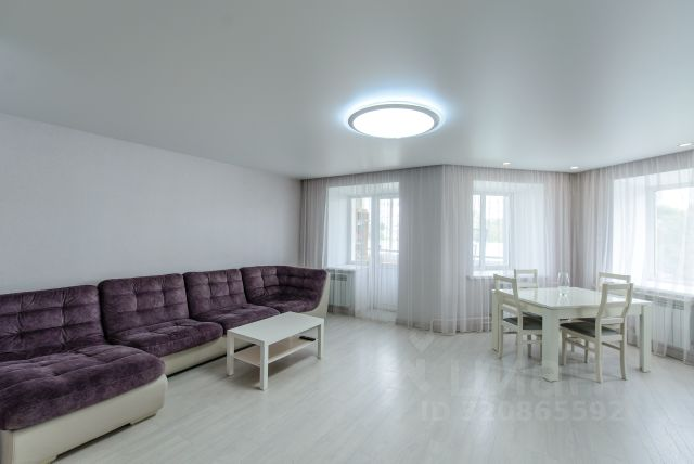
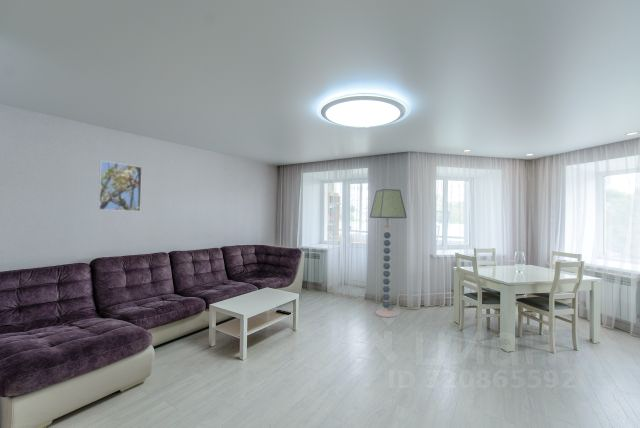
+ floor lamp [369,188,408,318]
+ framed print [97,160,143,212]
